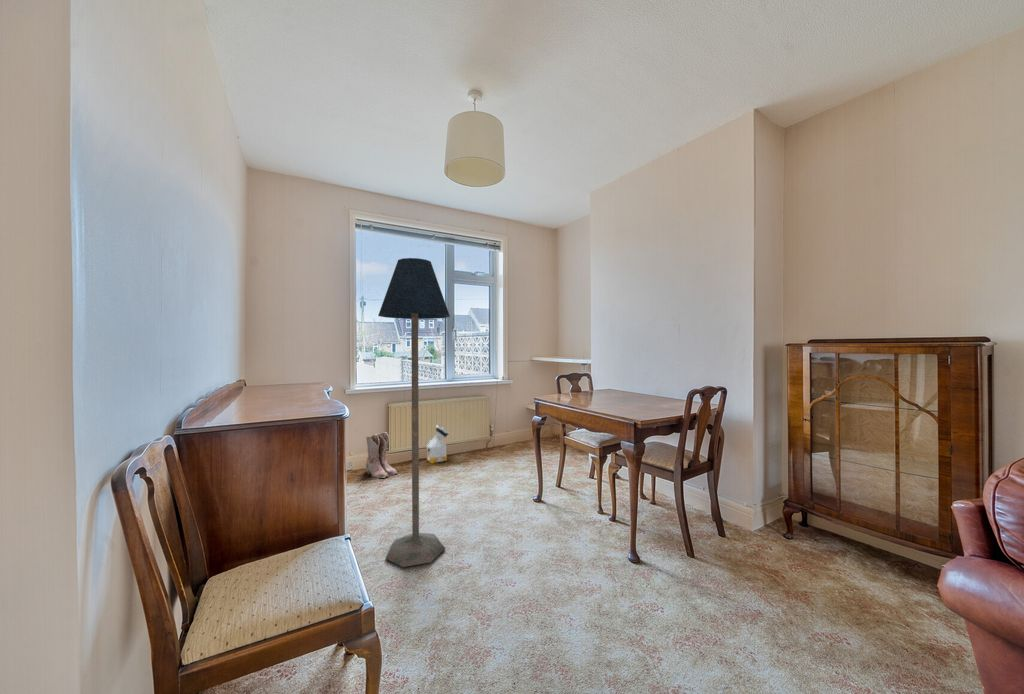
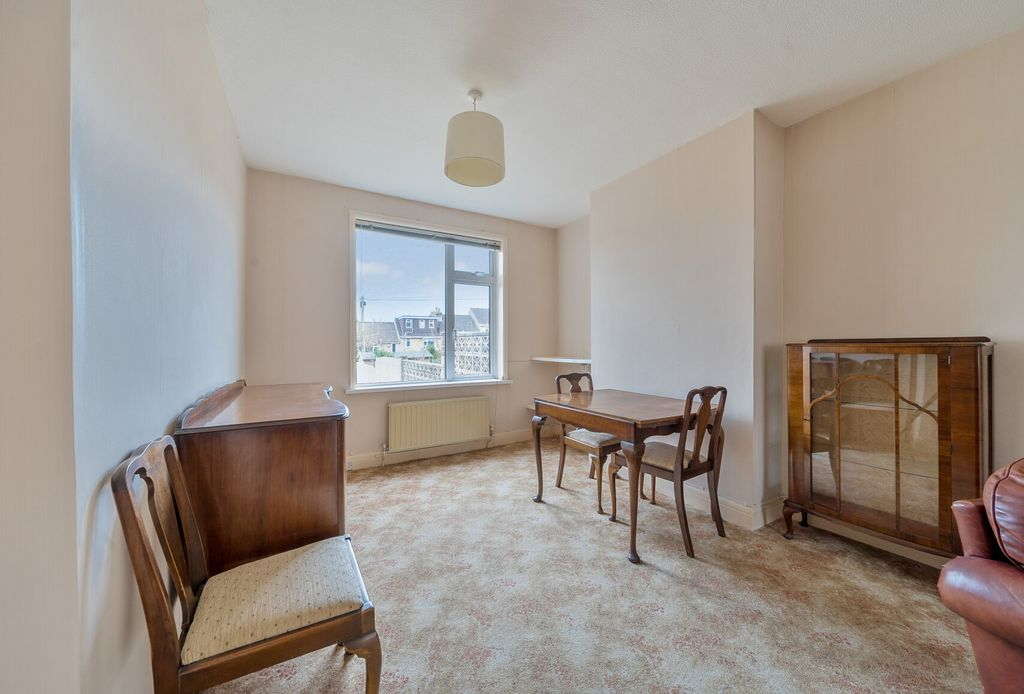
- bag [426,424,451,464]
- floor lamp [377,257,451,568]
- boots [365,431,398,479]
